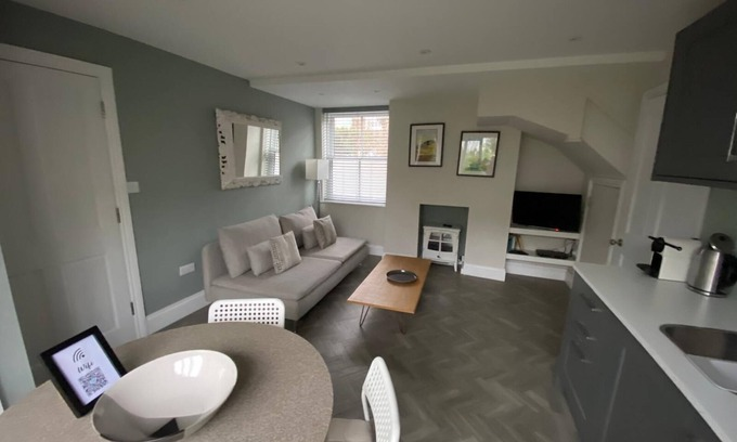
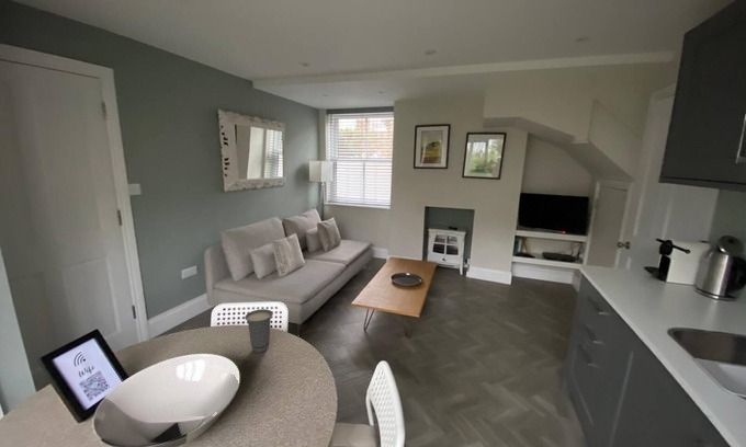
+ cup [244,308,274,354]
